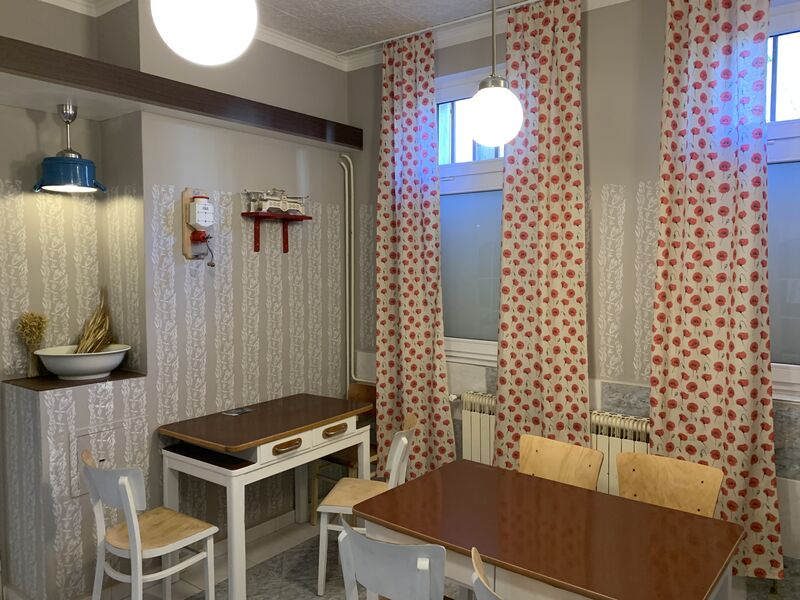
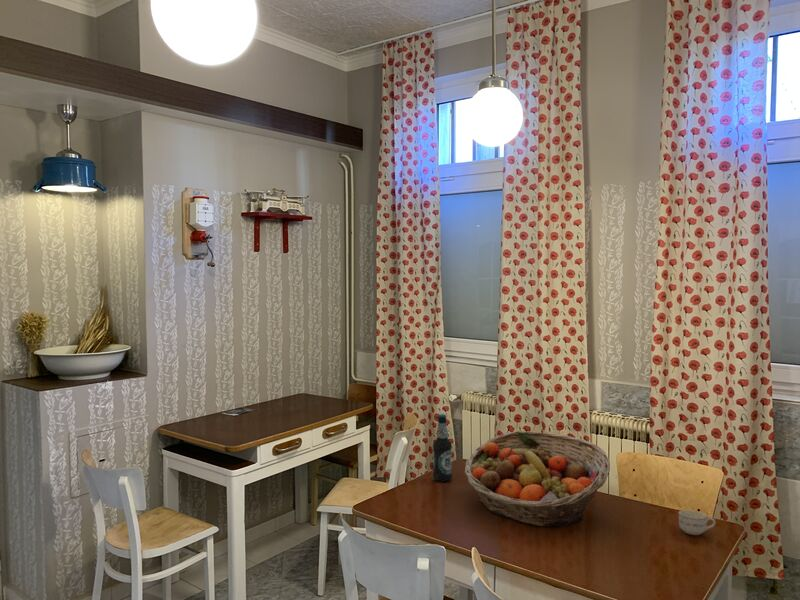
+ bottle [432,413,453,482]
+ fruit basket [463,430,611,528]
+ cup [678,509,717,536]
